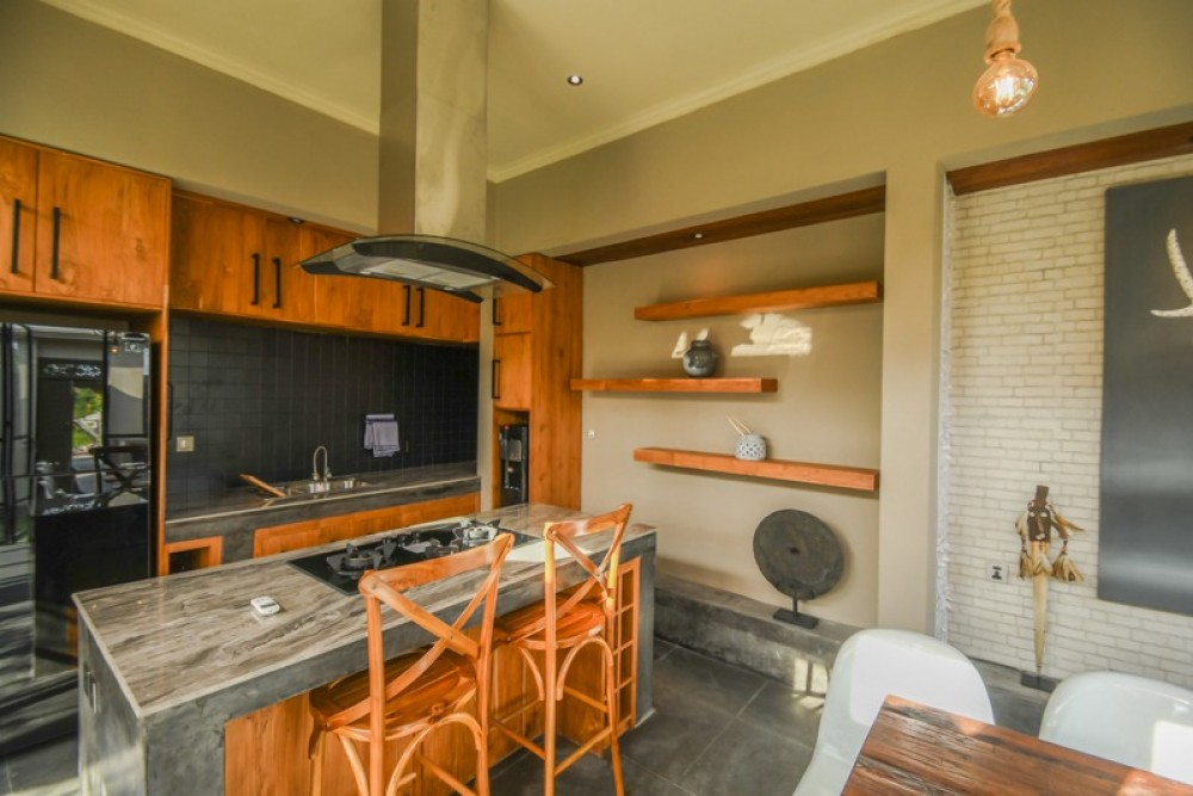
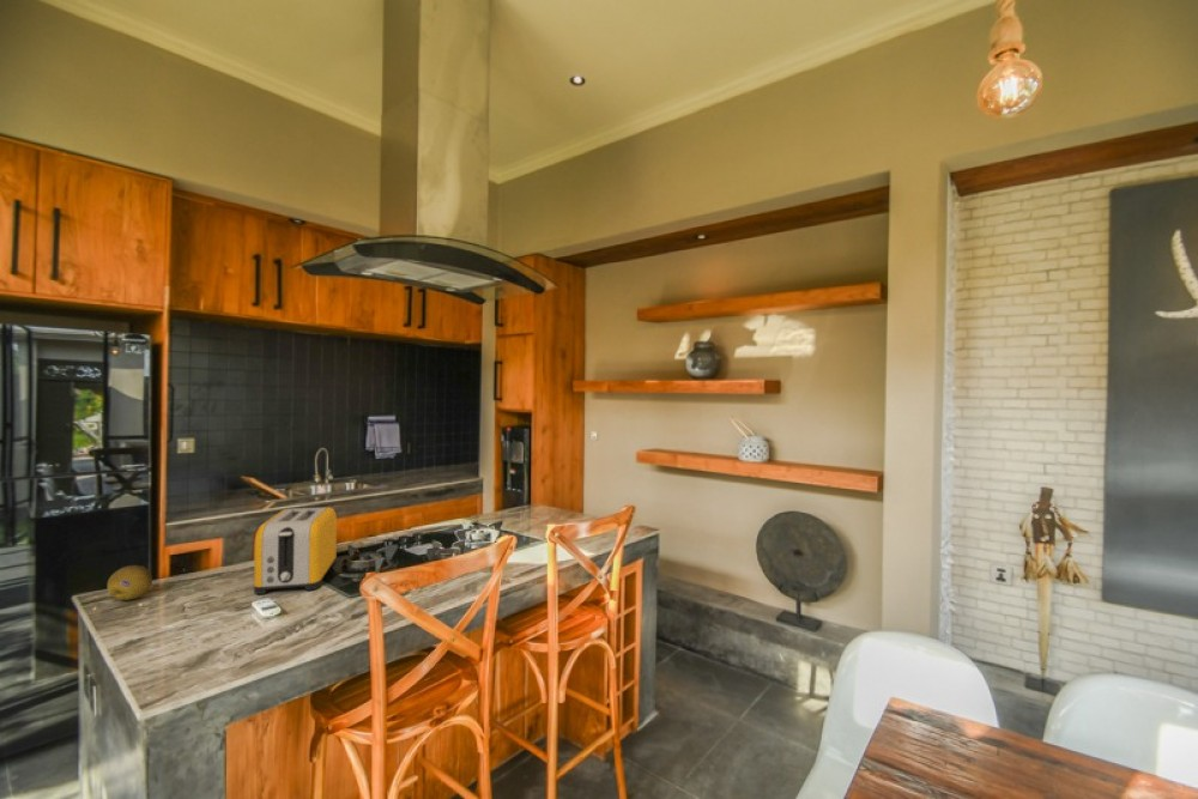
+ toaster [253,506,338,595]
+ fruit [107,564,153,601]
